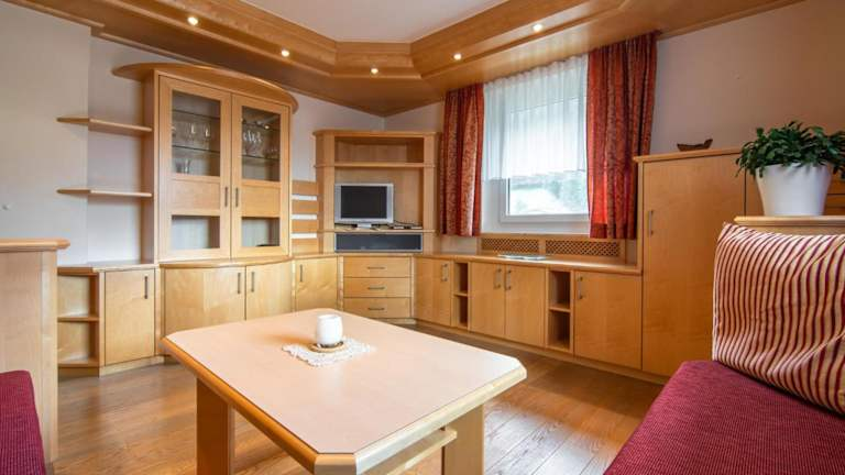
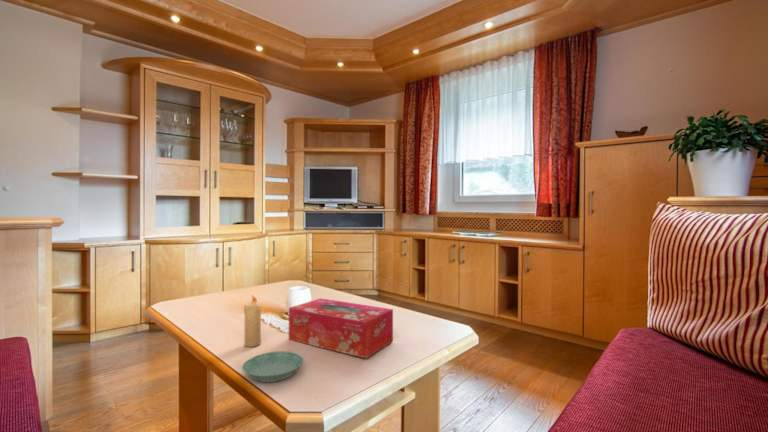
+ candle [243,294,262,348]
+ saucer [241,350,304,383]
+ tissue box [288,297,394,359]
